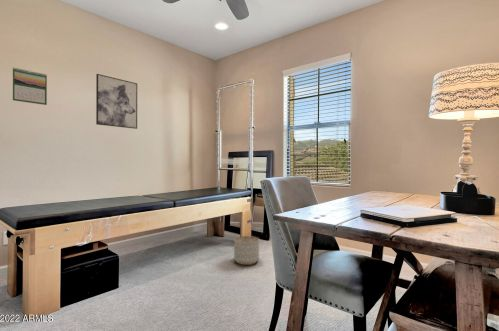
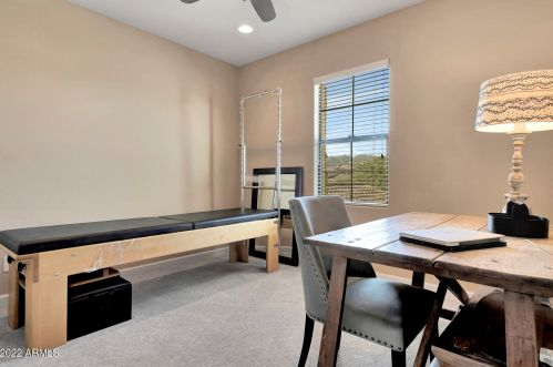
- planter [233,235,260,266]
- calendar [12,67,48,106]
- wall art [95,73,138,130]
